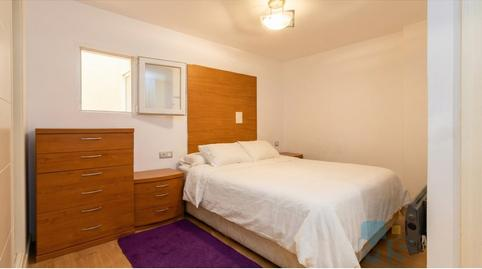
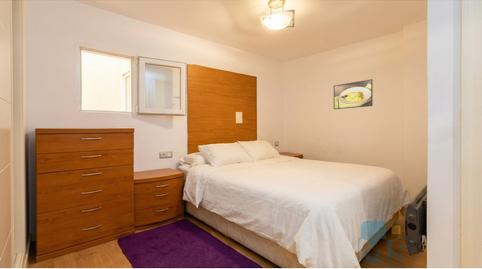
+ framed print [333,78,374,110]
